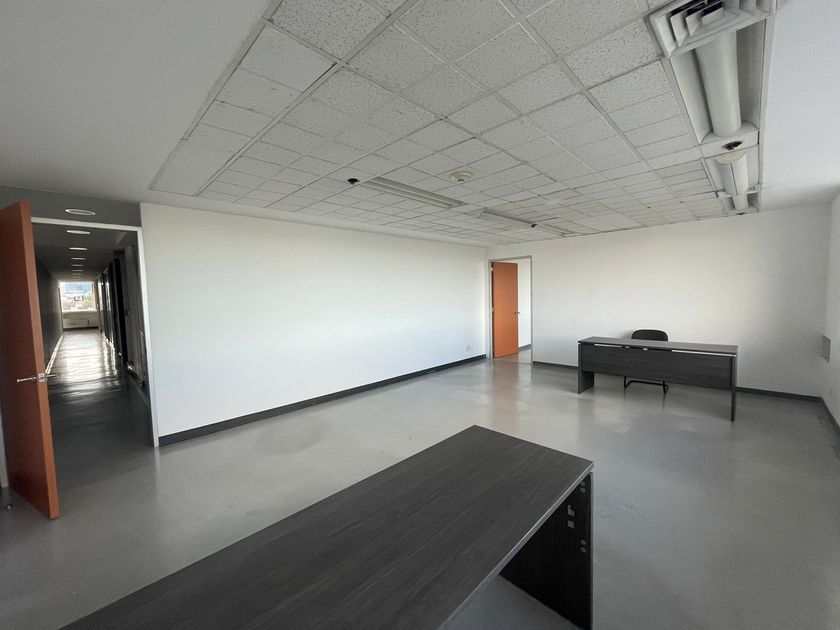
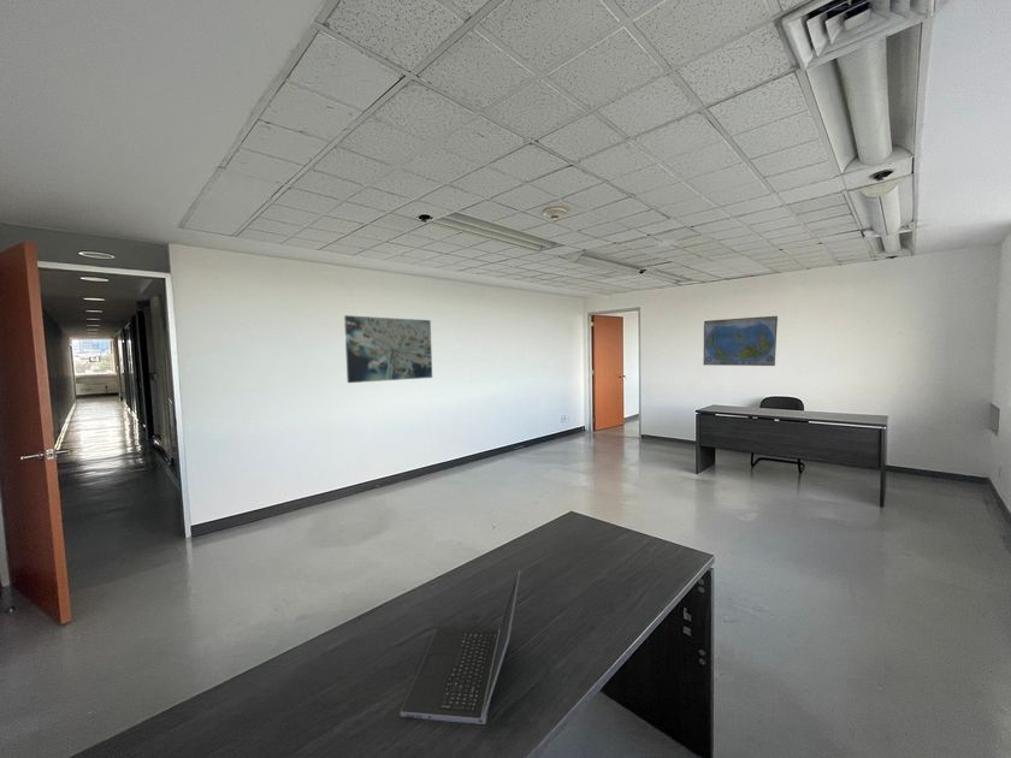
+ world map [702,315,779,367]
+ wall art [343,314,433,384]
+ laptop computer [398,569,521,726]
